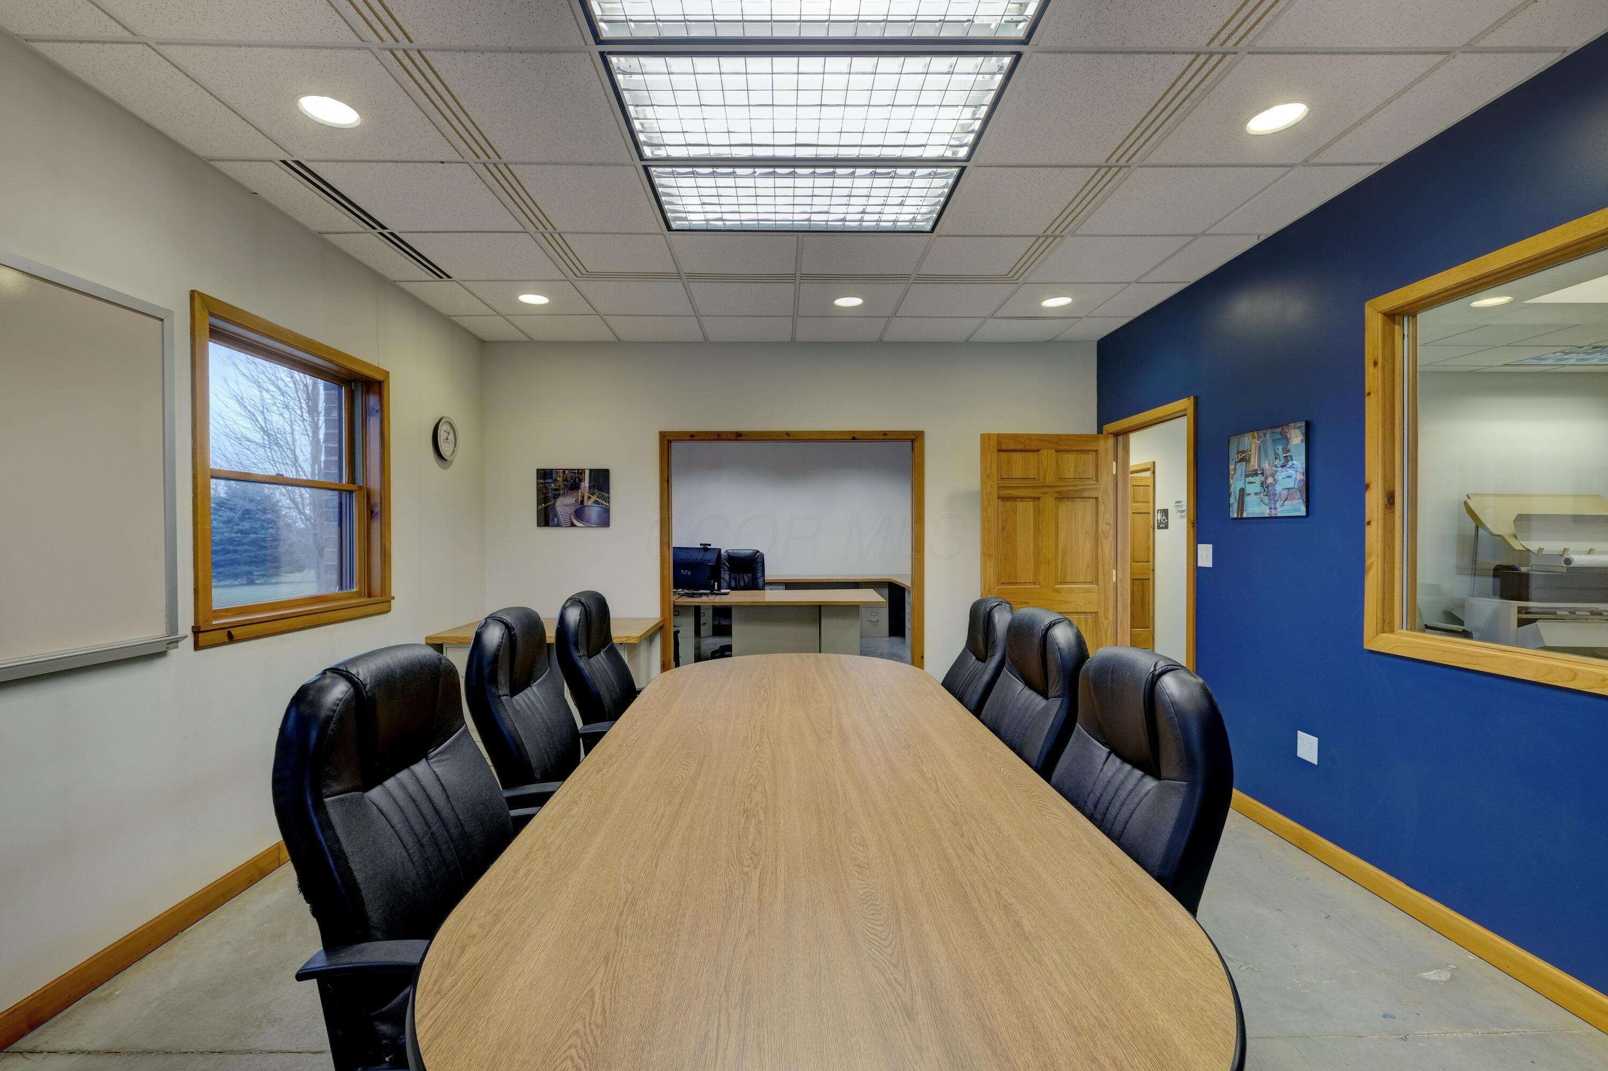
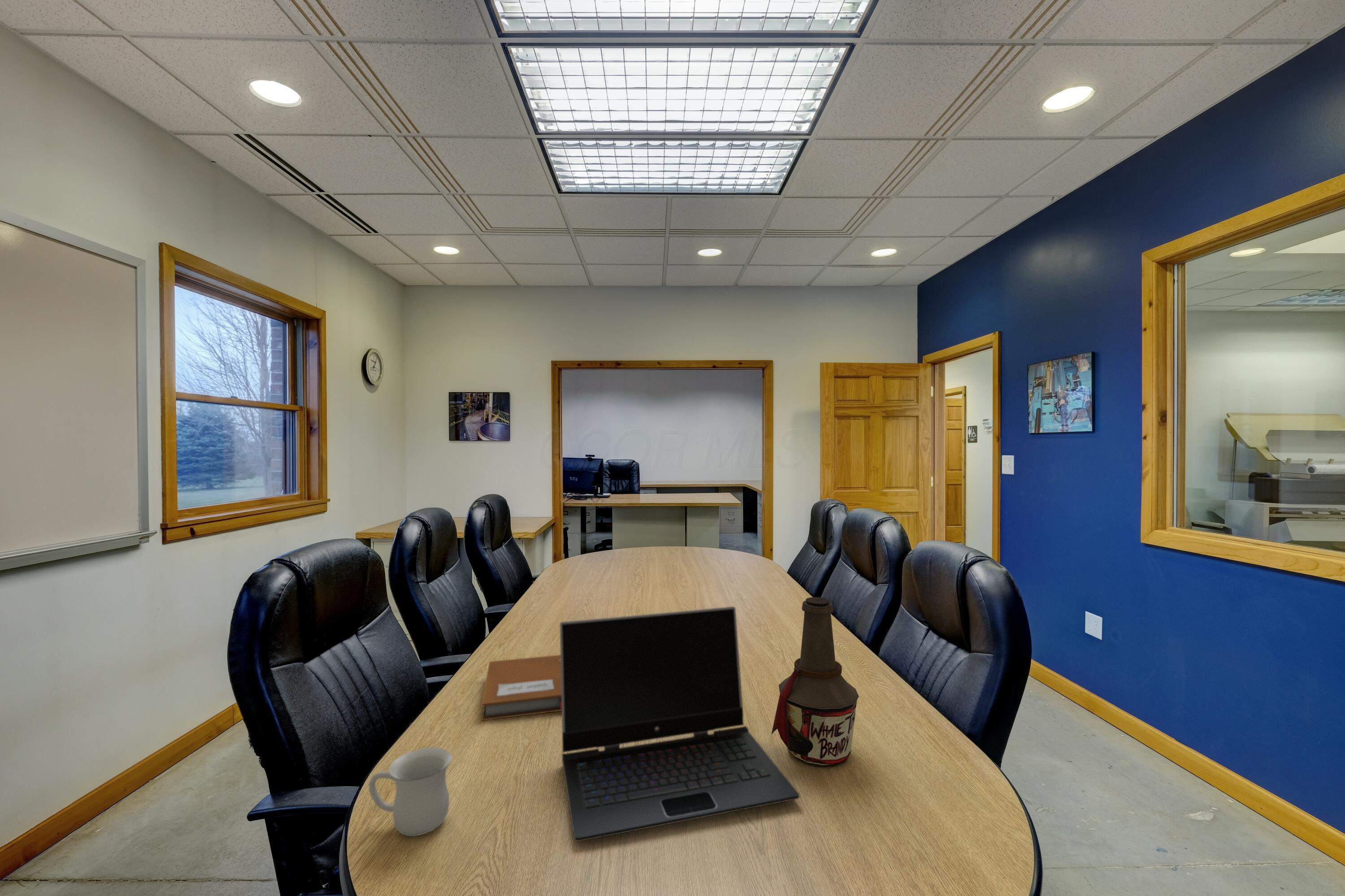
+ mug [369,747,452,836]
+ bottle [771,597,859,768]
+ notebook [481,654,562,721]
+ laptop computer [559,606,800,842]
